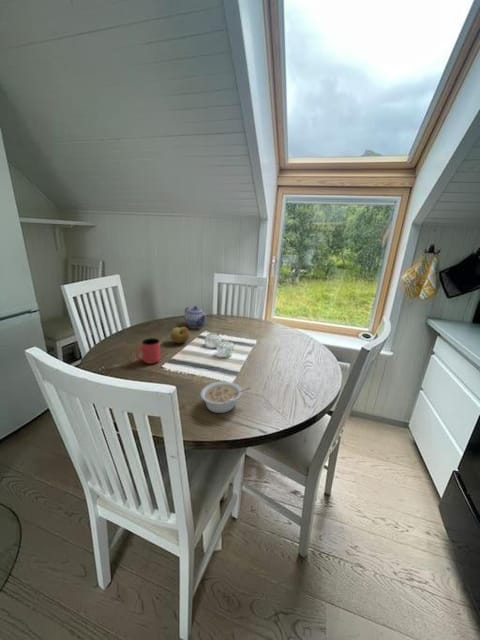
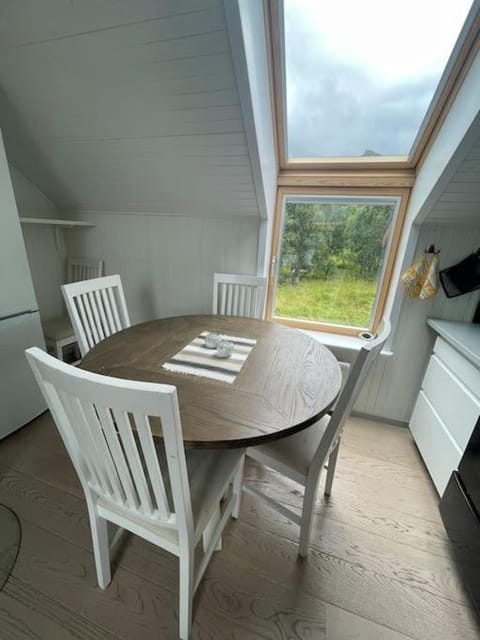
- fruit [170,326,191,344]
- cup [135,337,161,365]
- legume [199,381,252,414]
- teapot [184,305,208,329]
